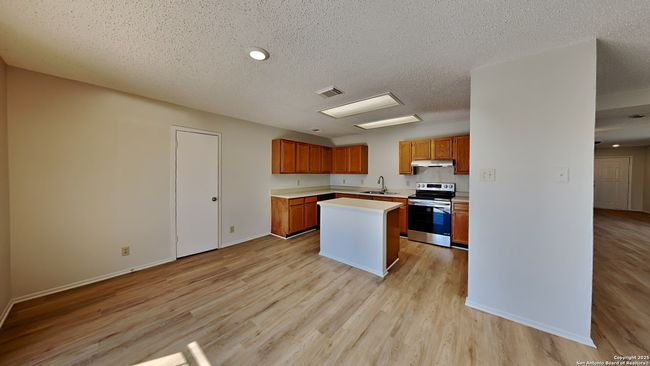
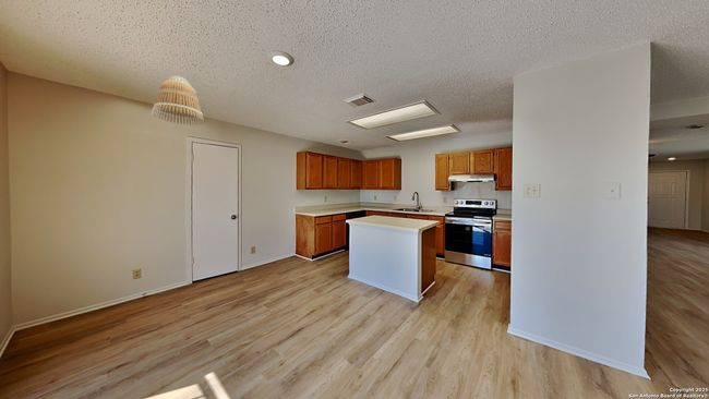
+ lamp shade [151,75,205,126]
